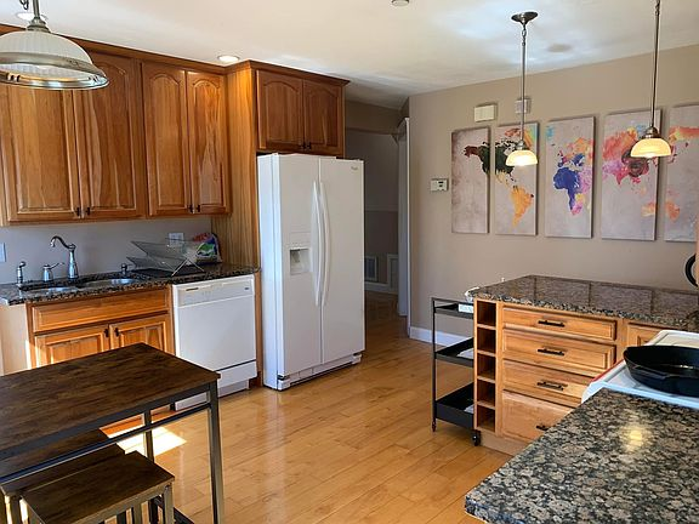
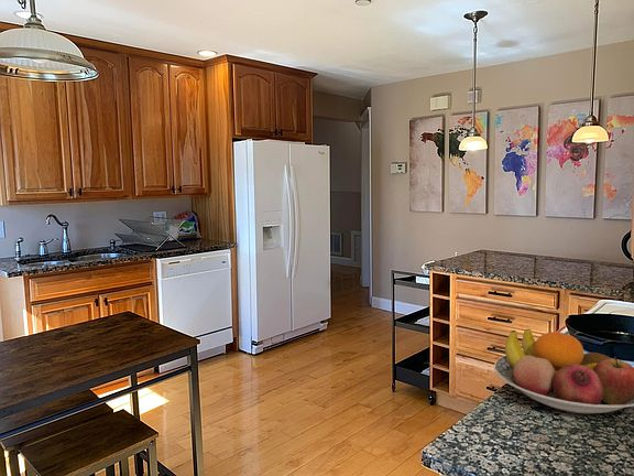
+ fruit bowl [493,328,634,414]
